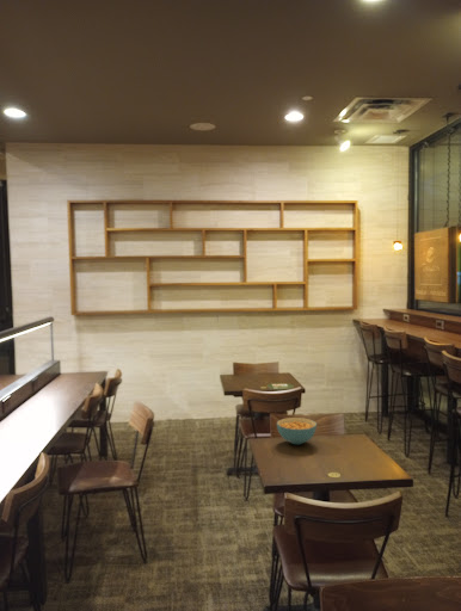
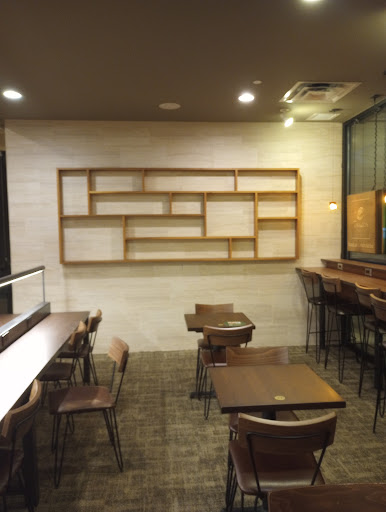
- cereal bowl [276,416,318,445]
